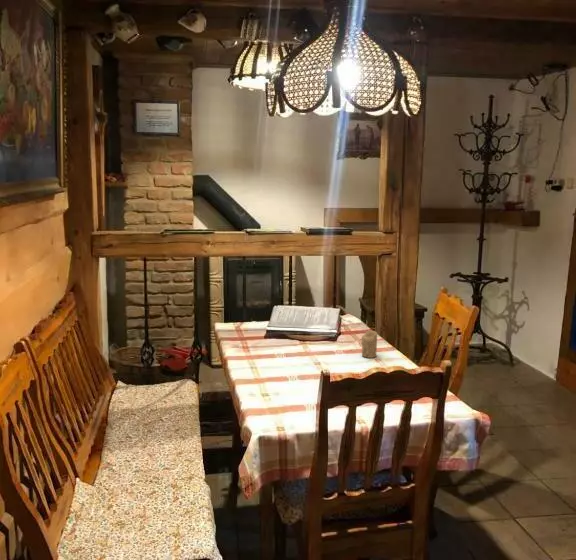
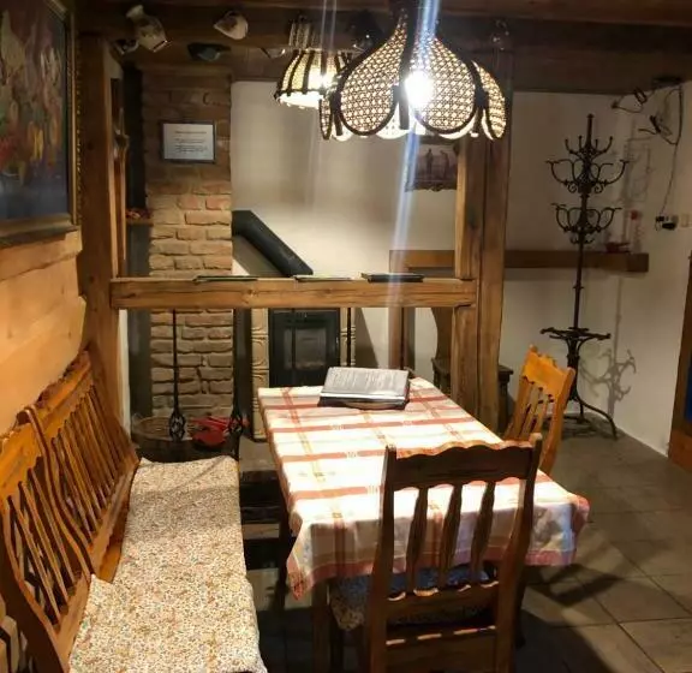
- candle [360,330,378,359]
